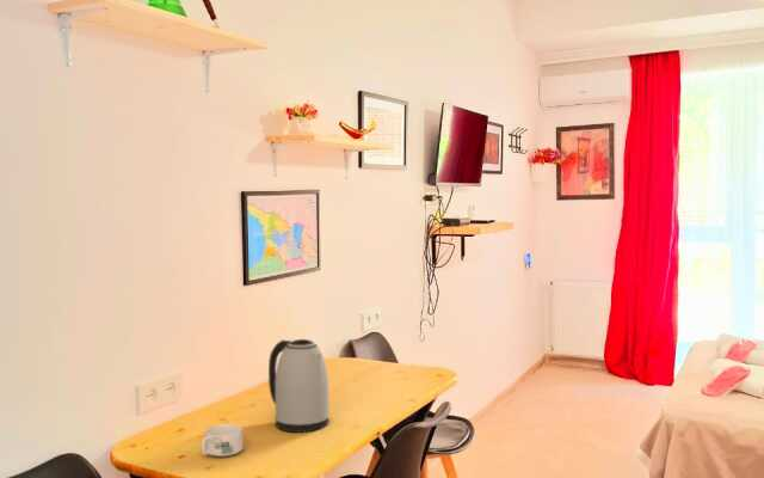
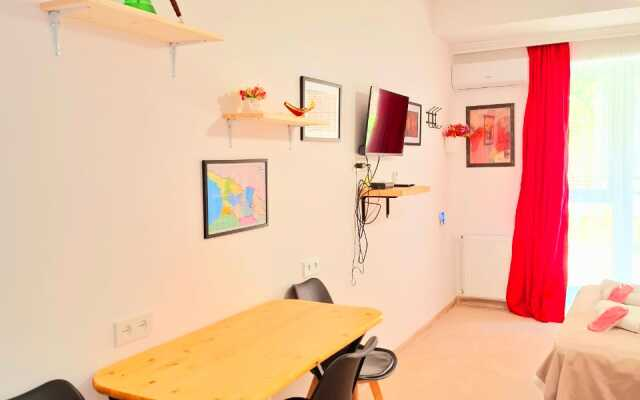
- mug [201,423,245,458]
- kettle [267,338,331,433]
